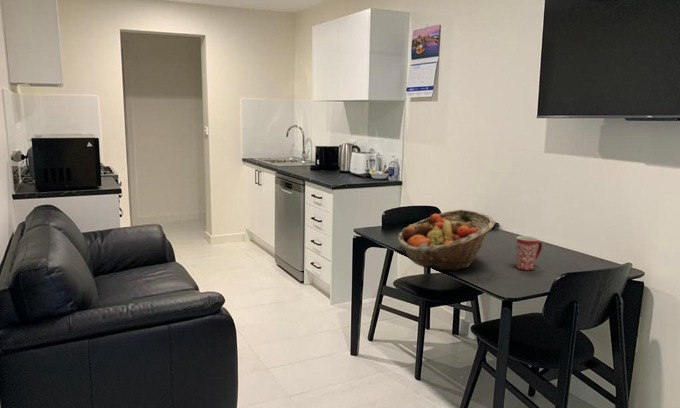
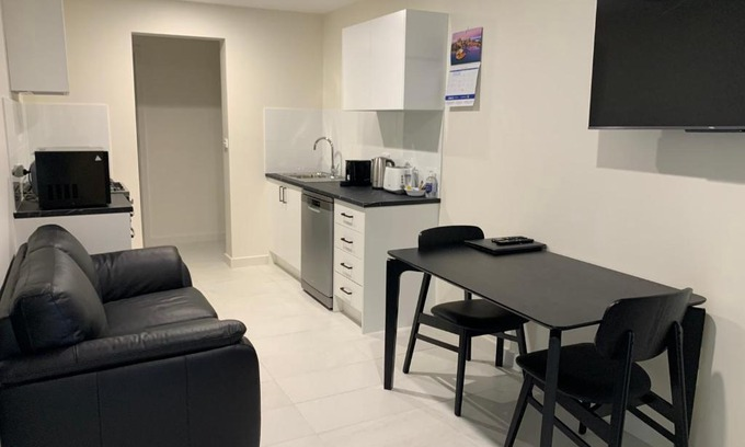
- fruit basket [397,209,496,272]
- mug [516,235,543,271]
